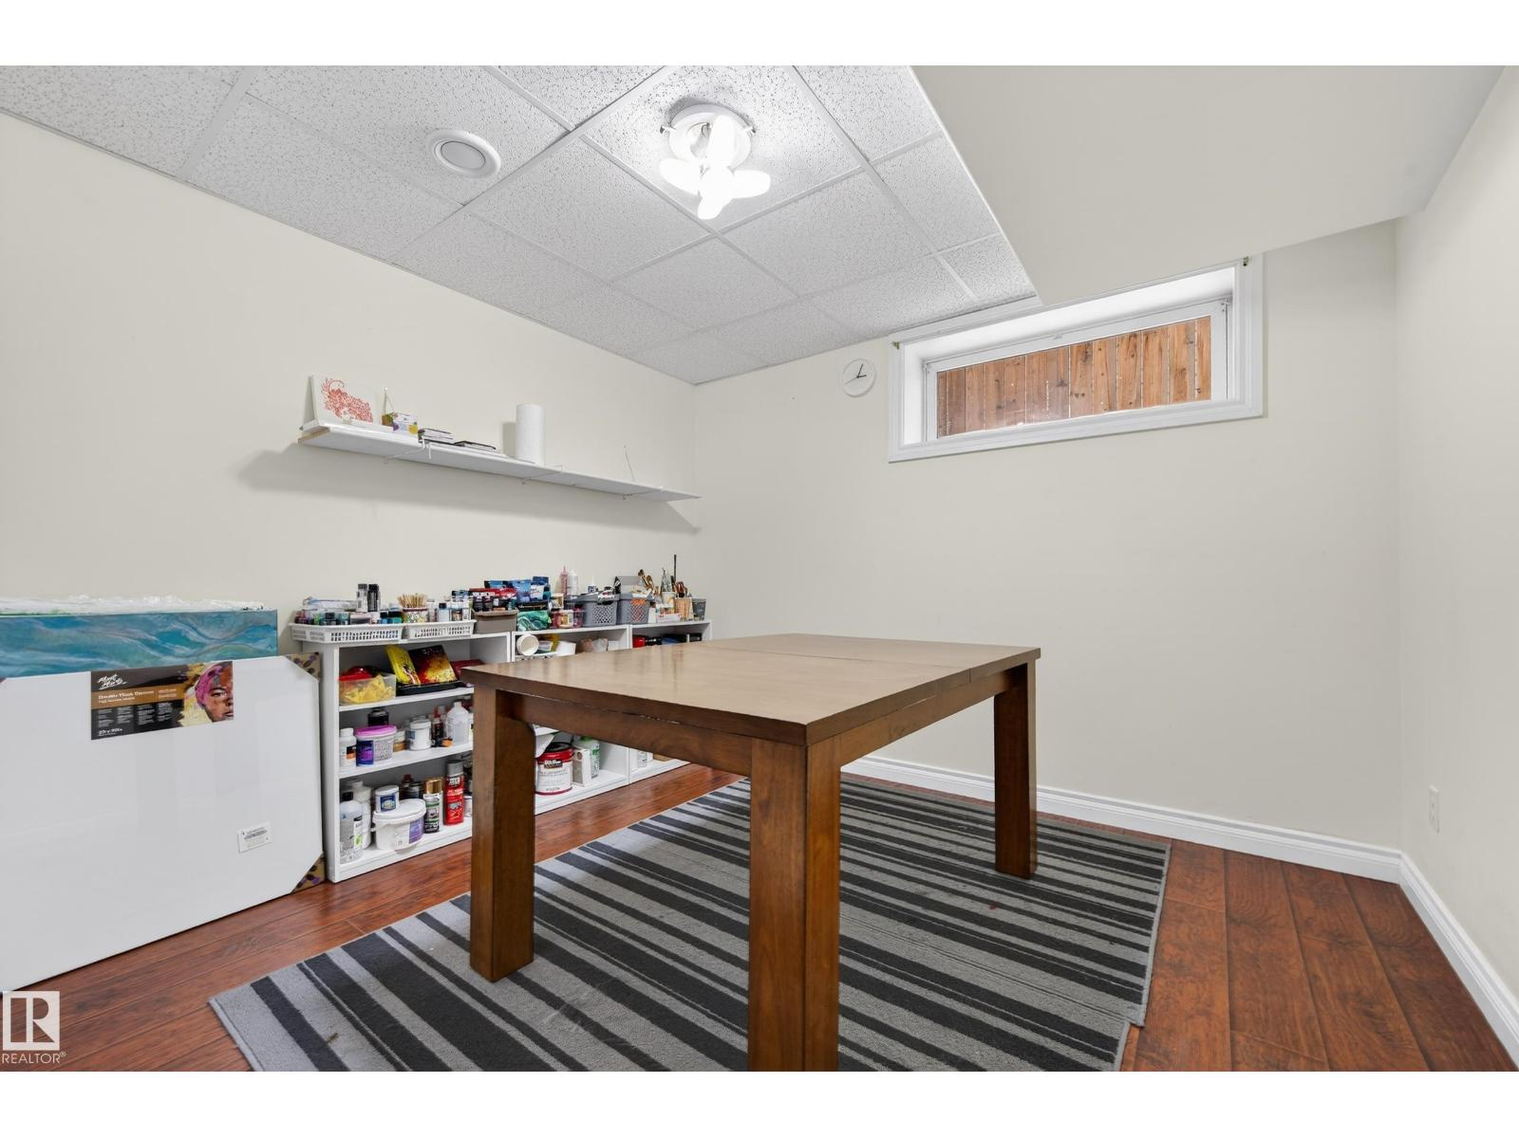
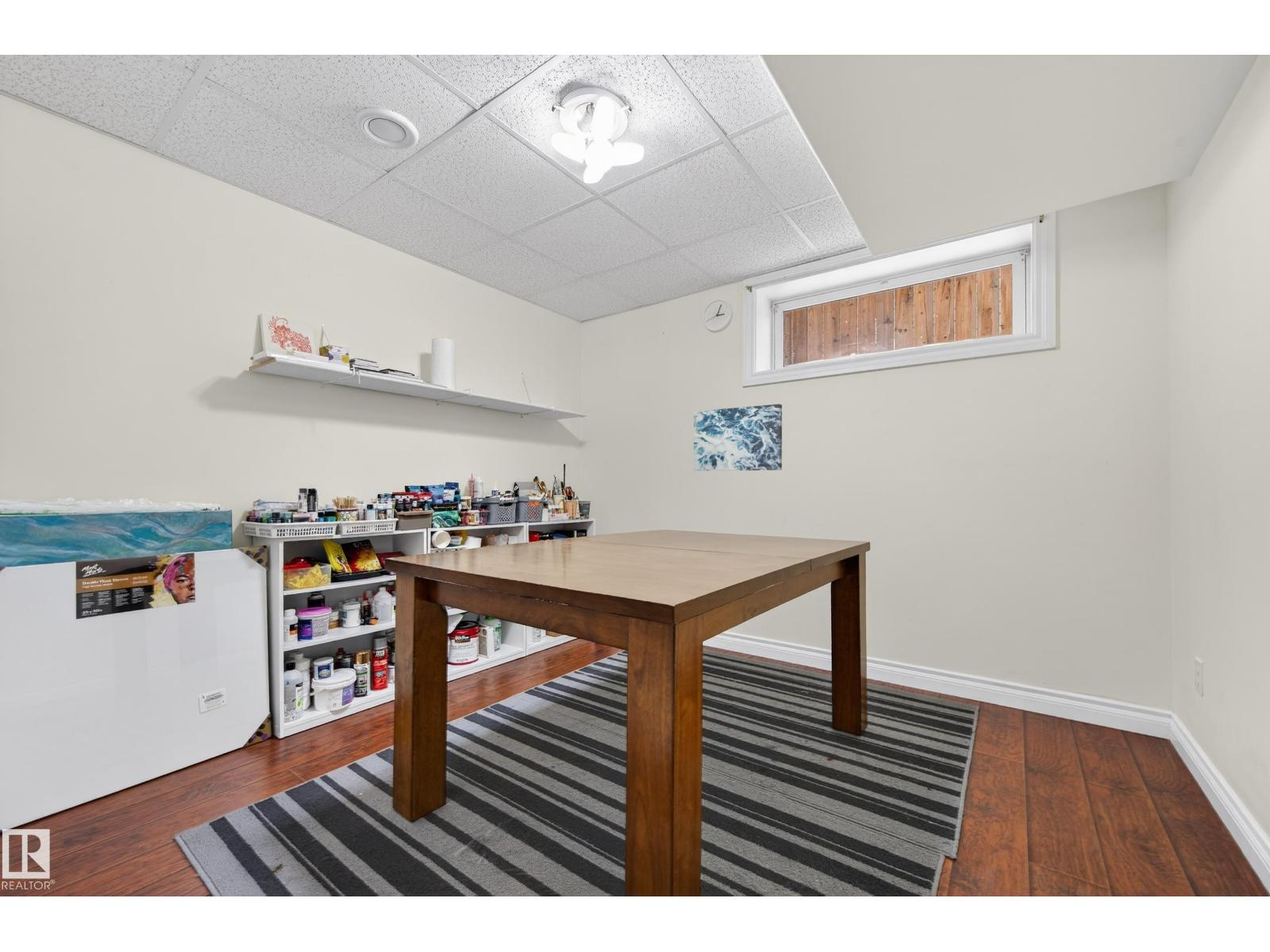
+ wall art [693,403,783,471]
